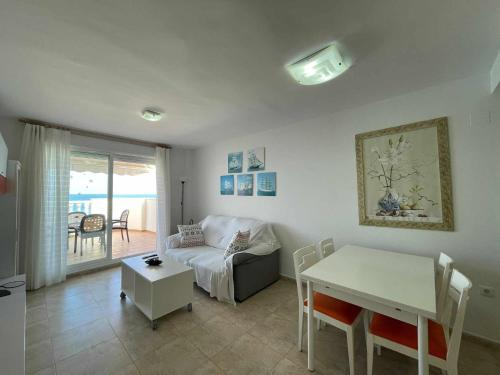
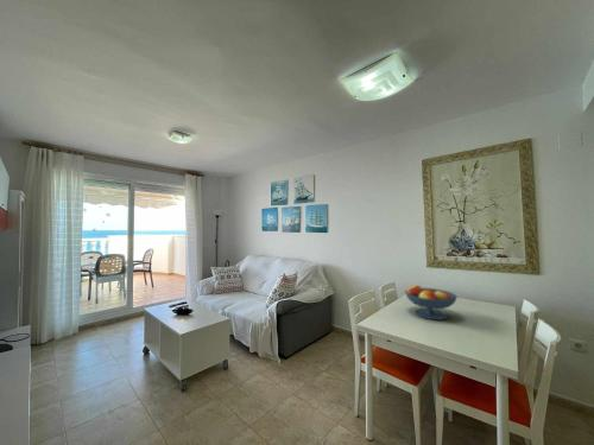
+ fruit bowl [404,284,459,320]
